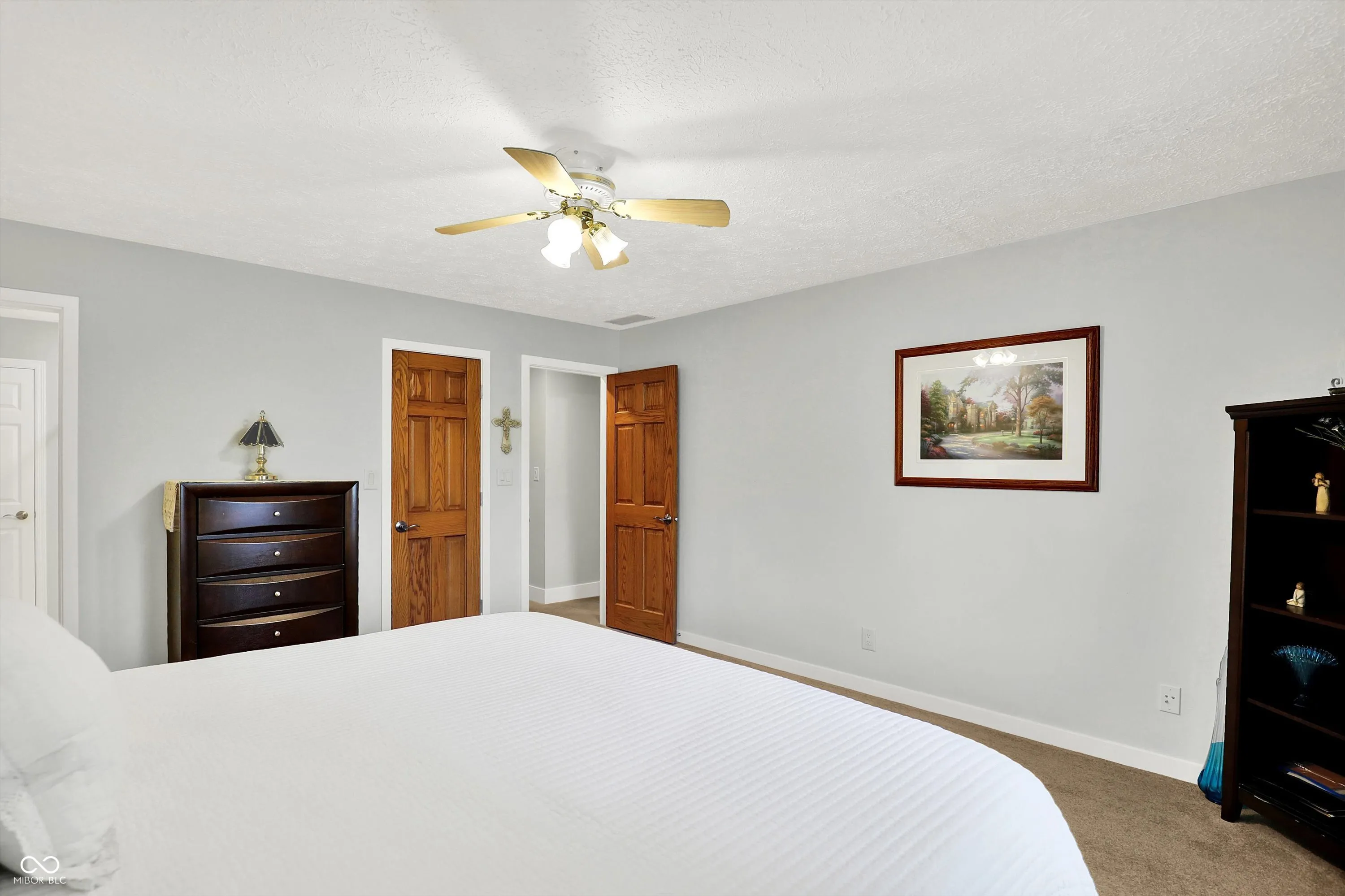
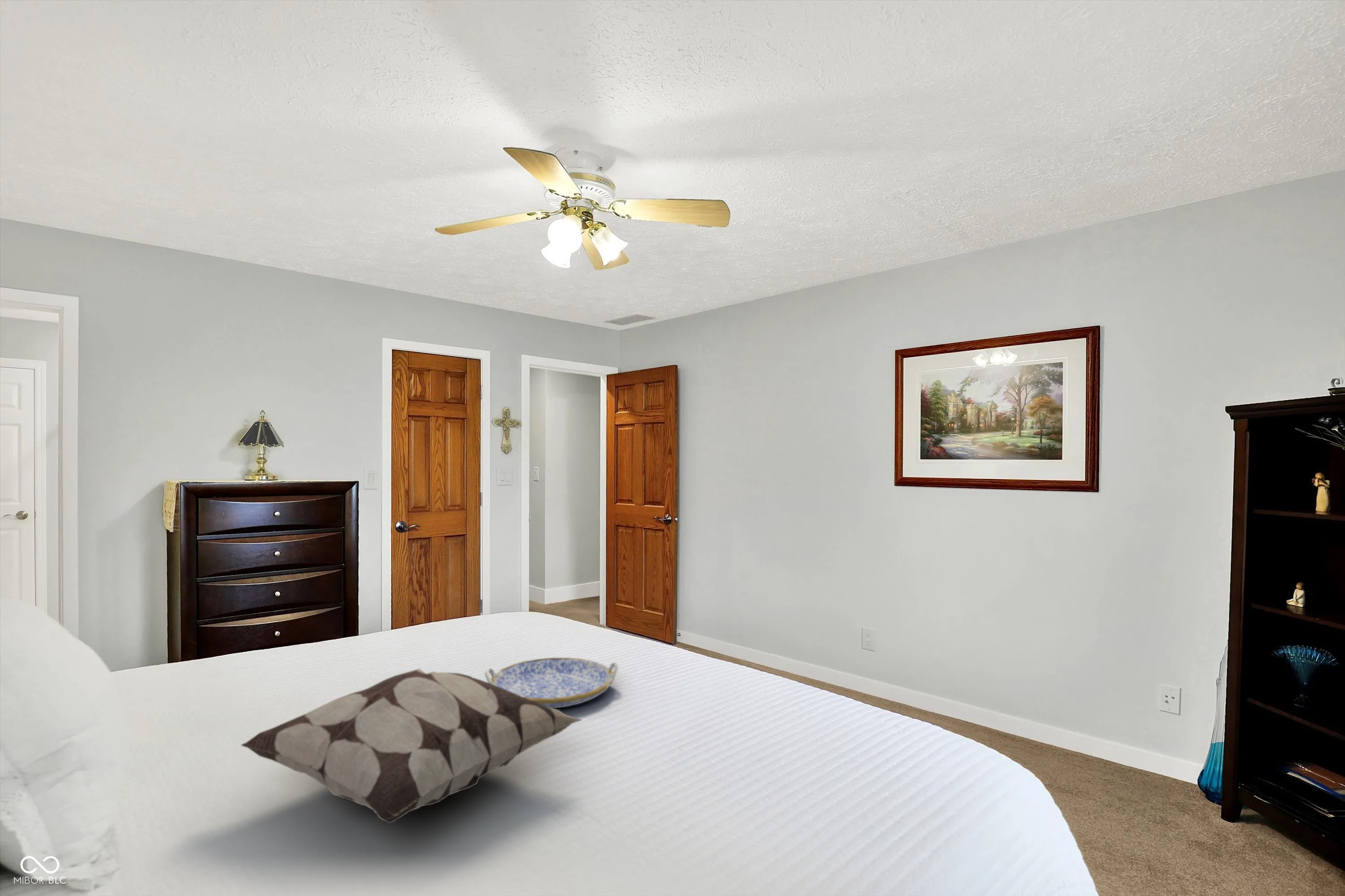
+ decorative pillow [240,668,584,824]
+ serving tray [484,657,619,709]
